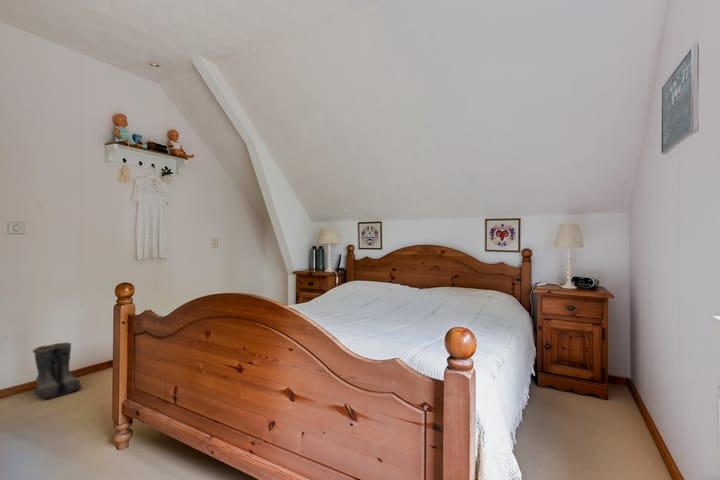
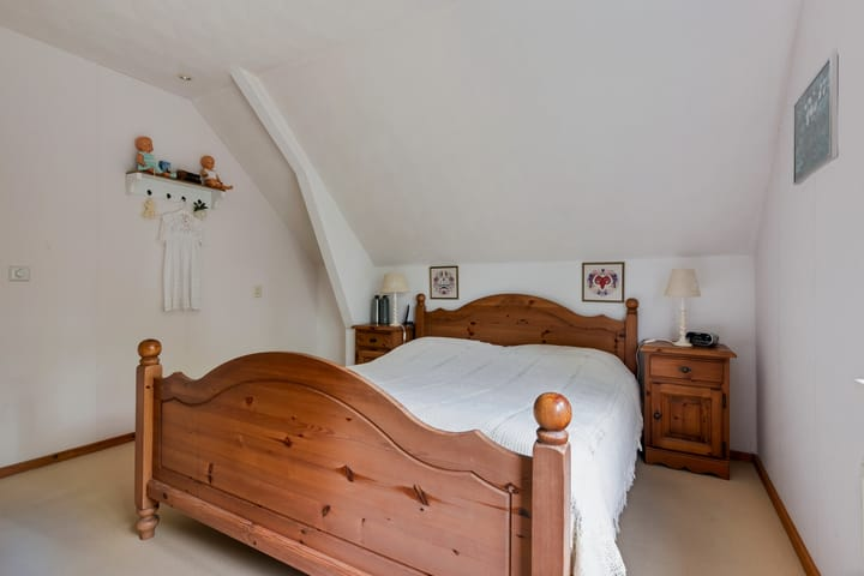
- boots [32,341,82,400]
